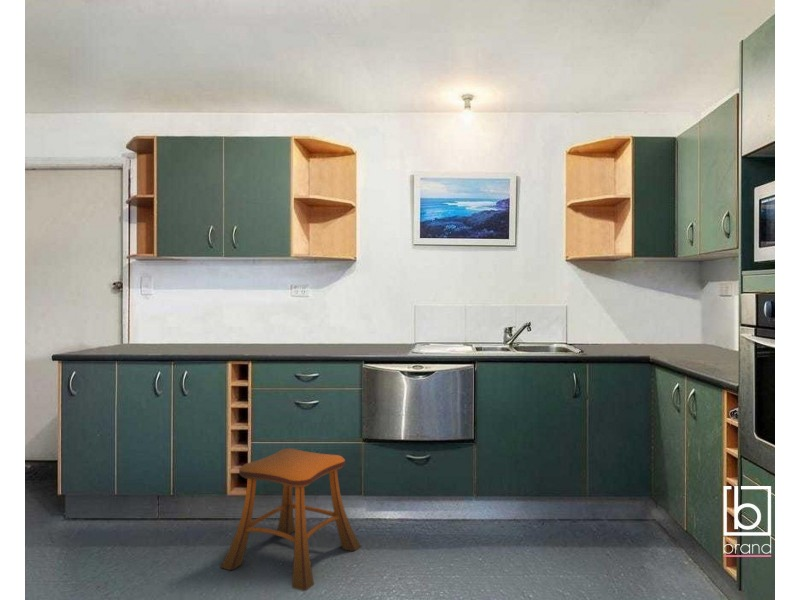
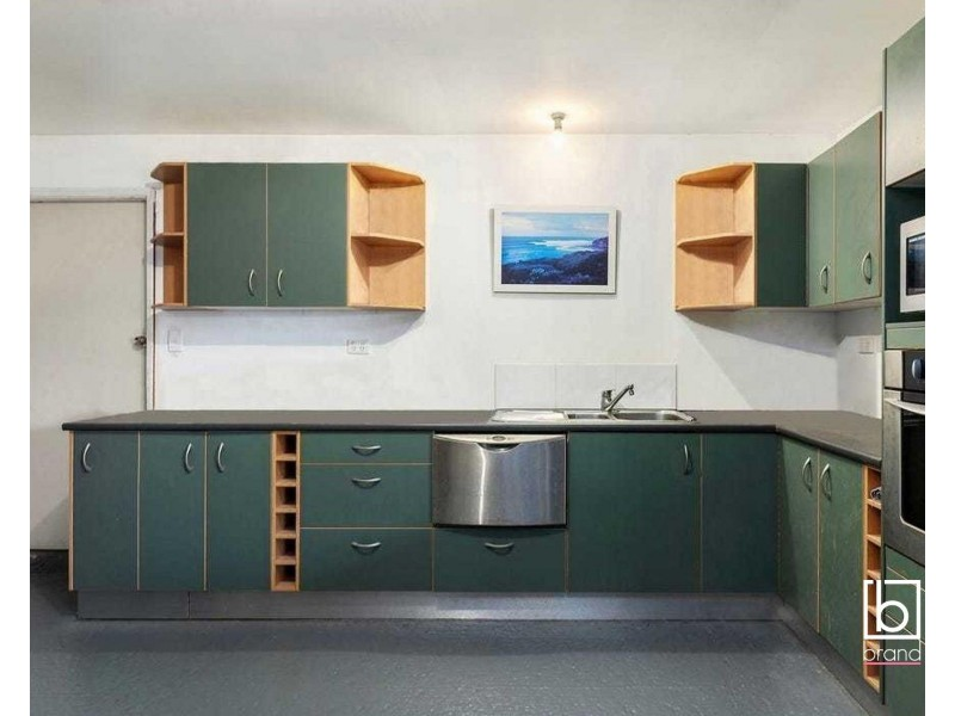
- stool [220,447,362,592]
